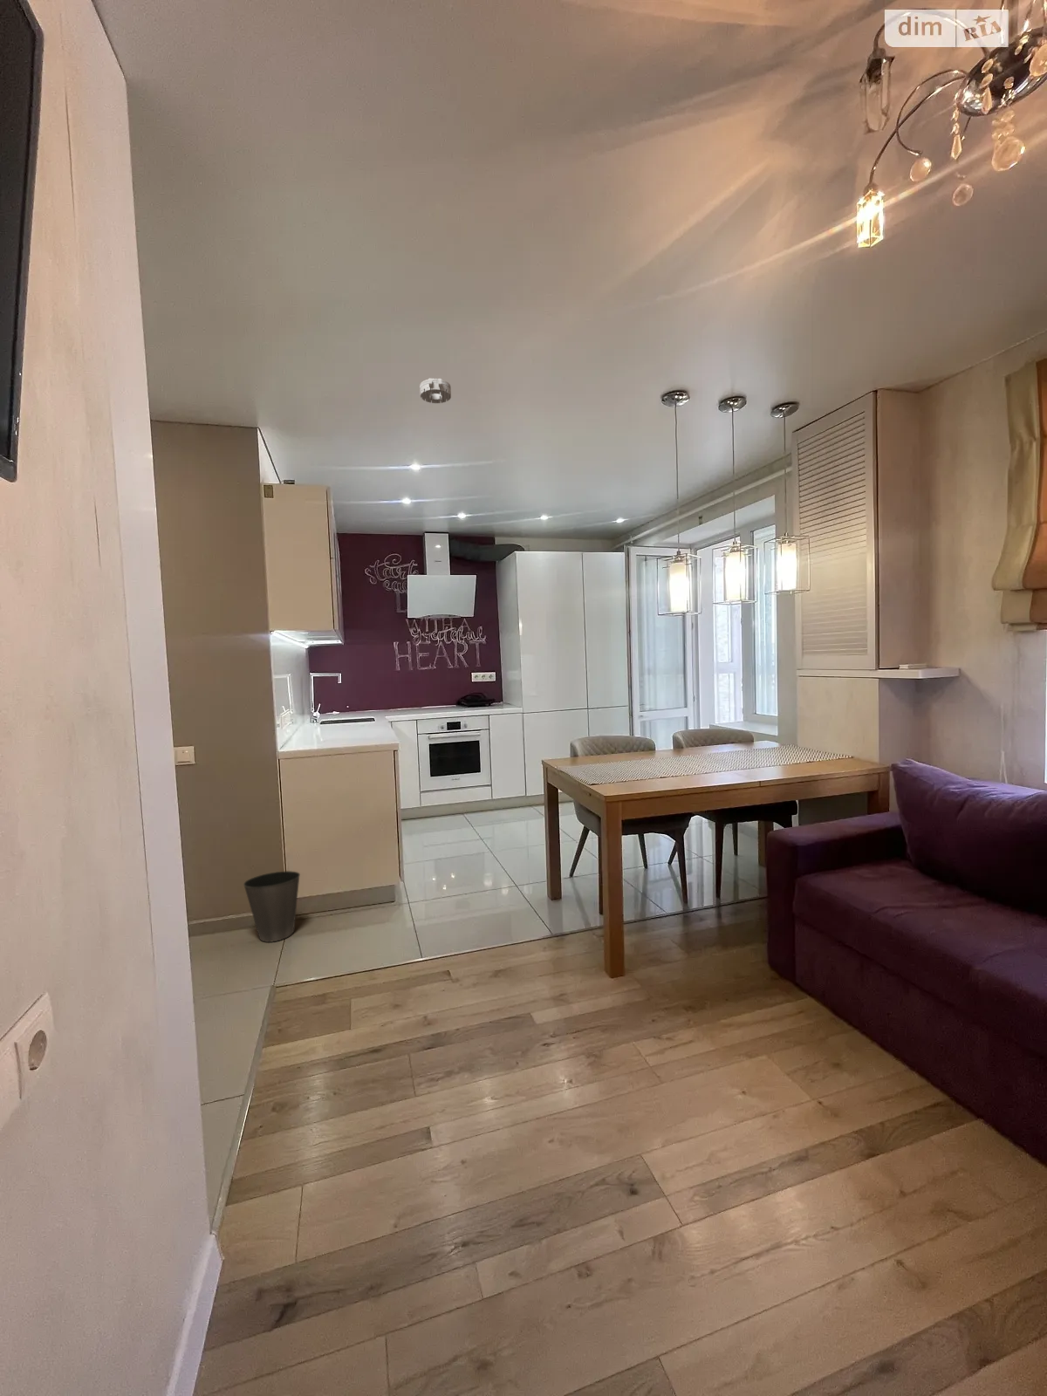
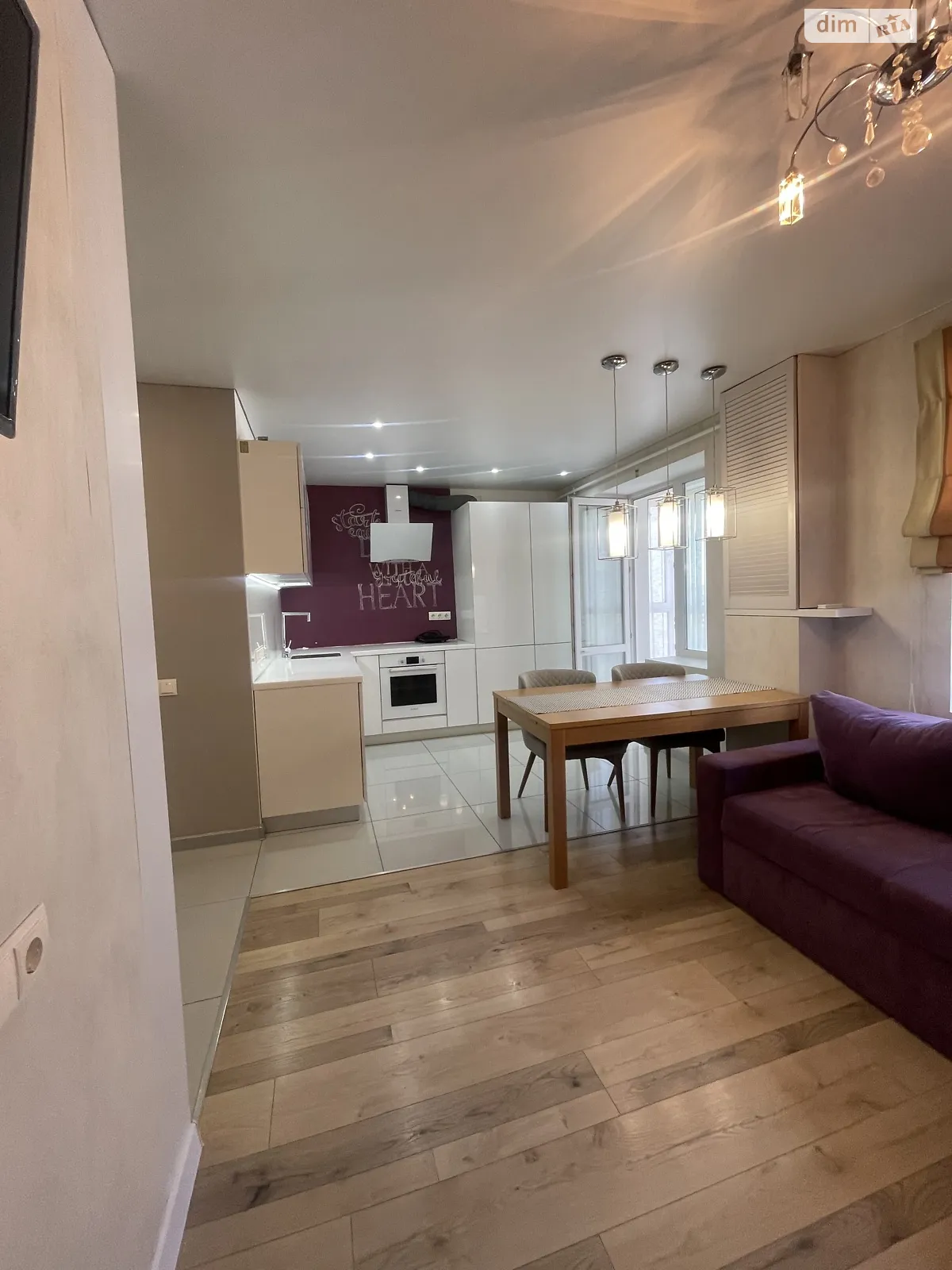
- smoke detector [419,378,452,405]
- waste basket [243,869,301,943]
